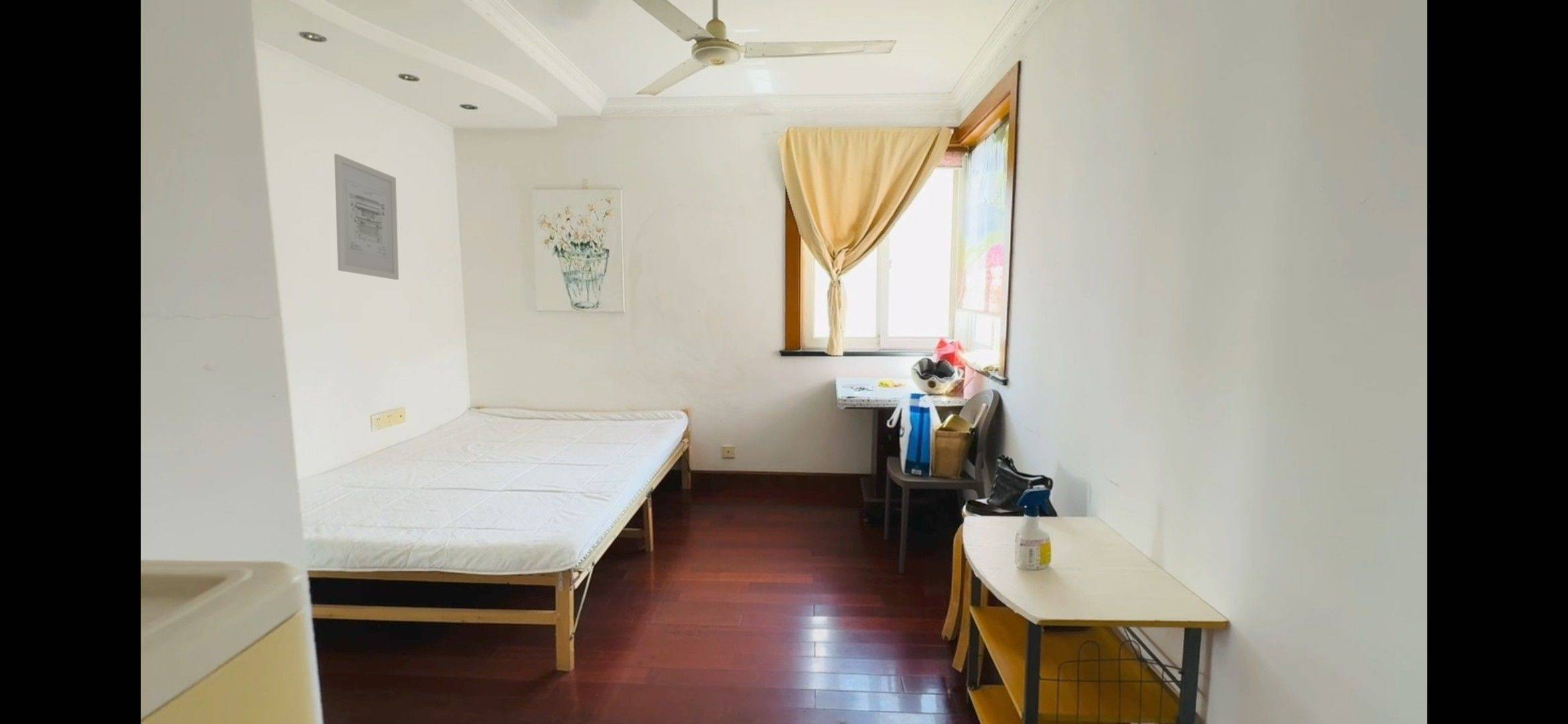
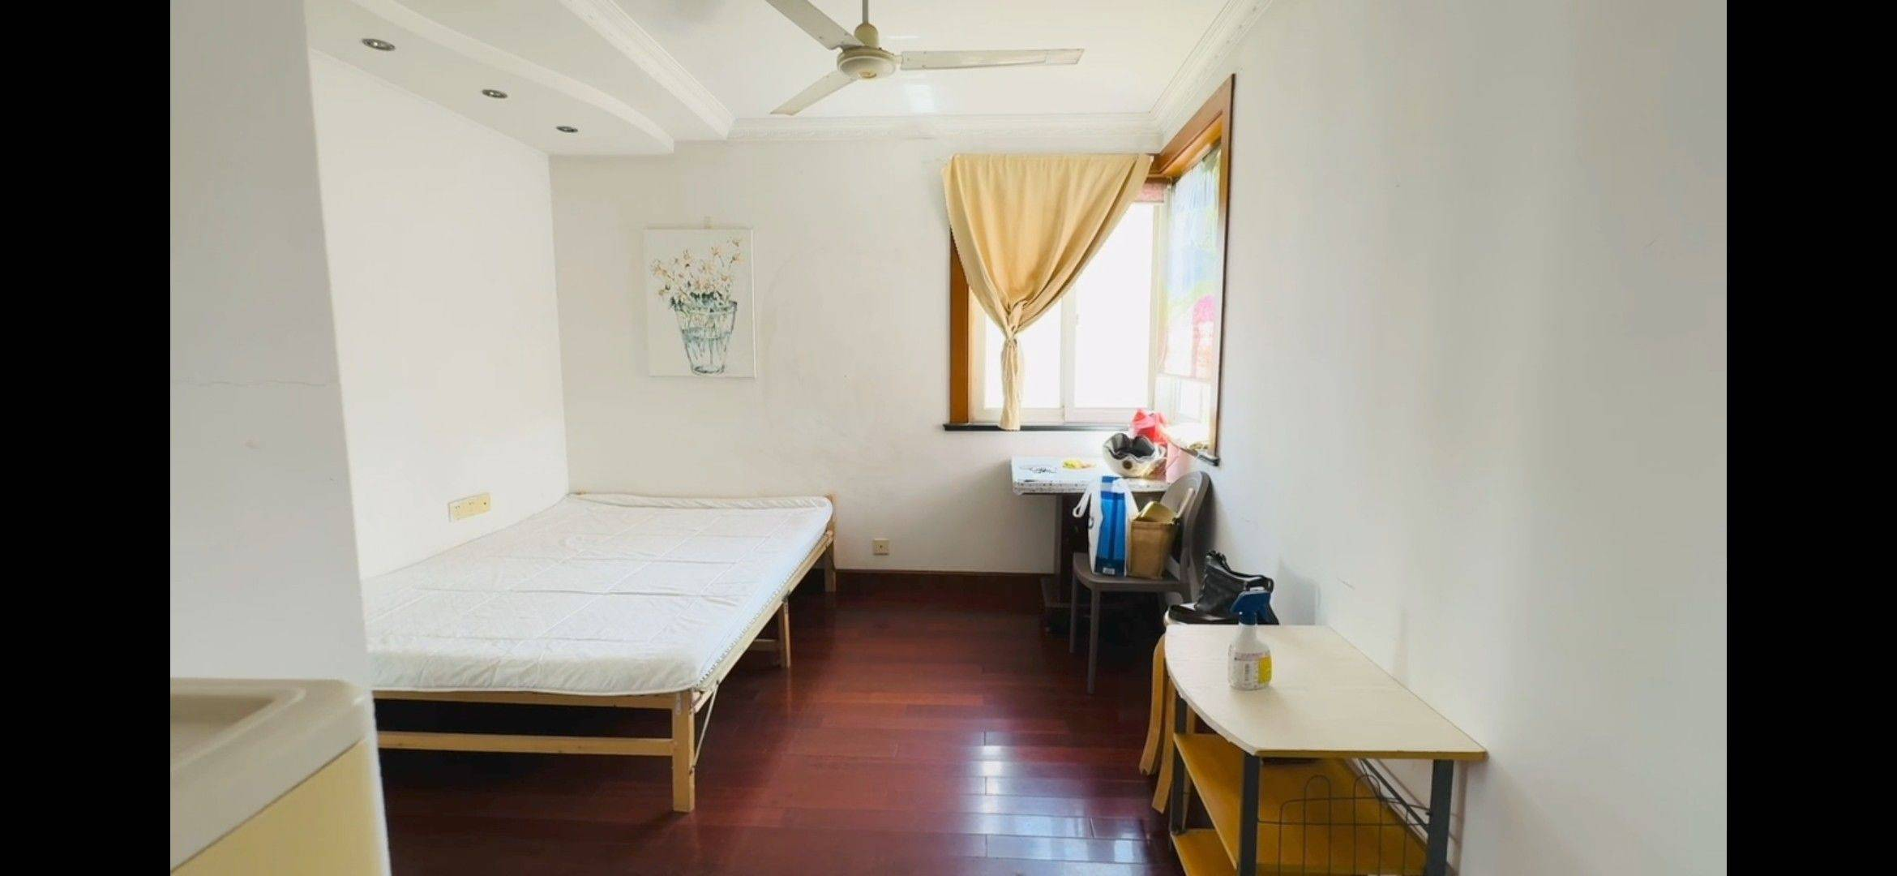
- wall art [334,154,399,280]
